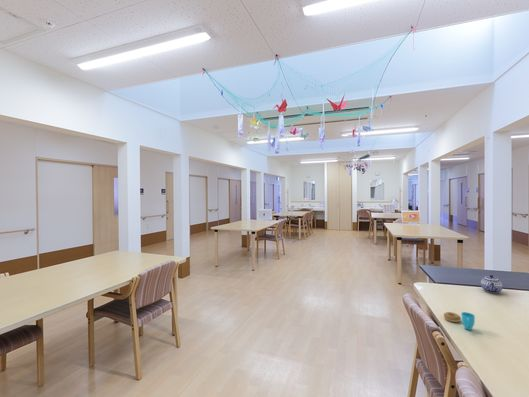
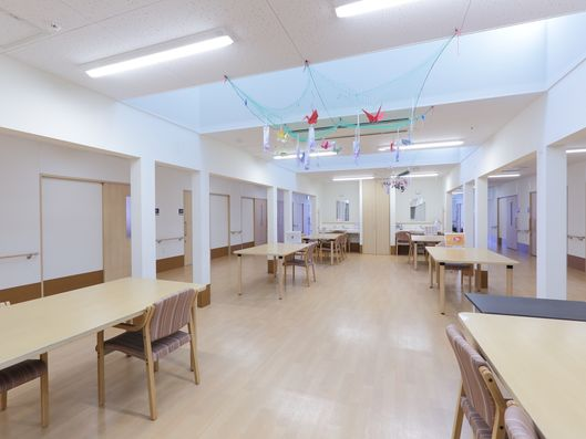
- cup [443,311,476,331]
- teapot [480,274,504,294]
